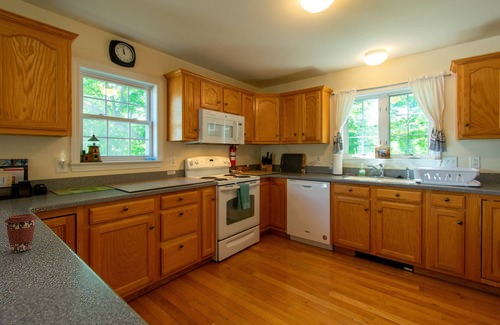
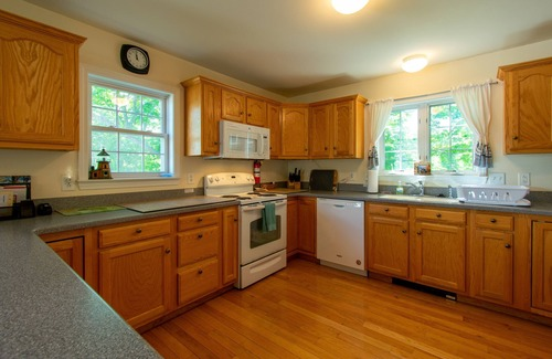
- coffee cup [4,213,38,254]
